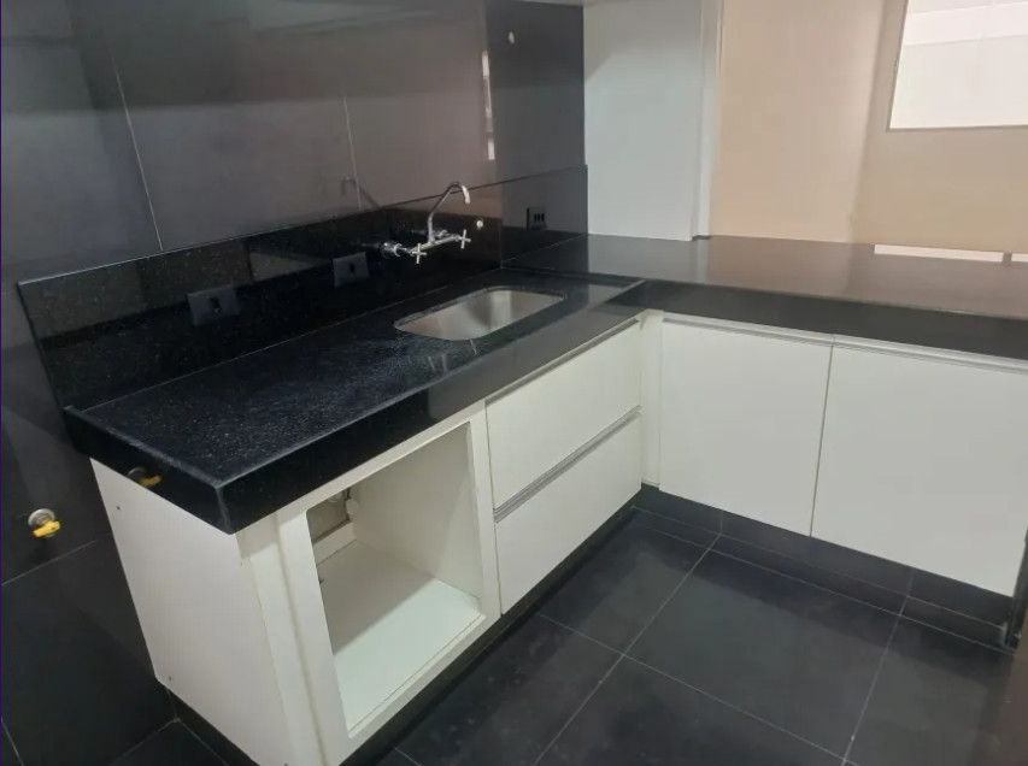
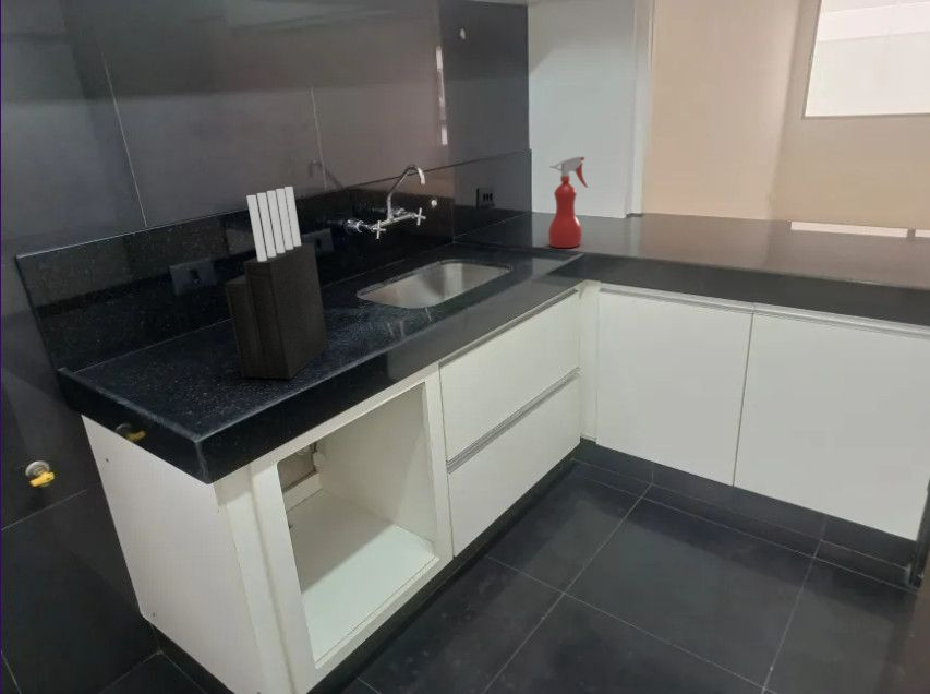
+ spray bottle [547,156,589,249]
+ knife block [222,186,329,381]
